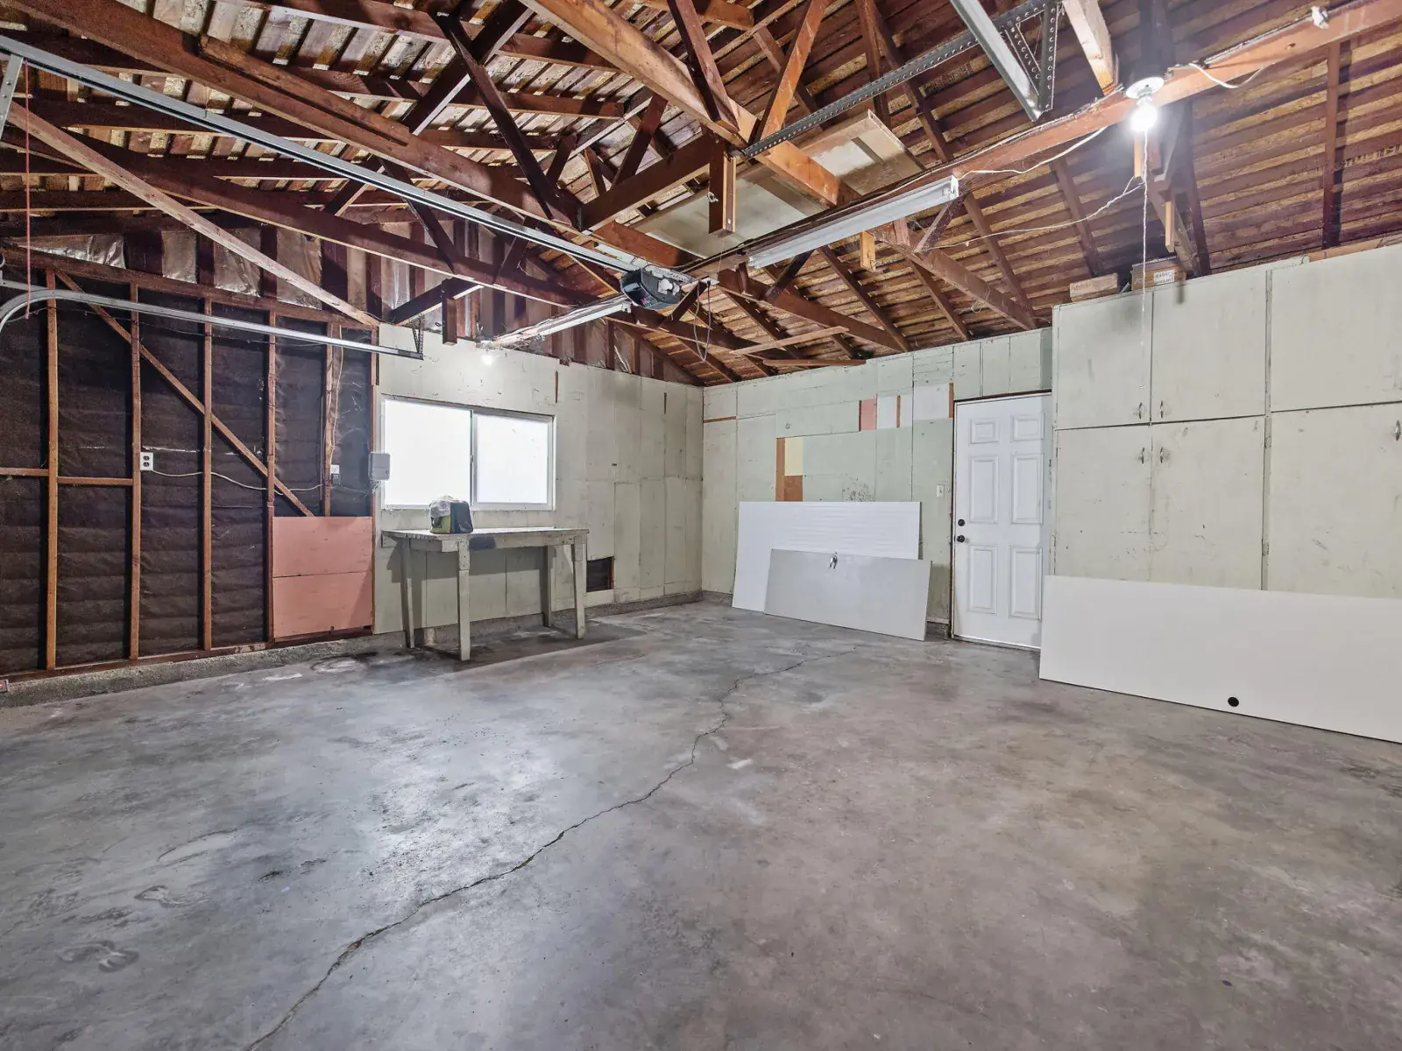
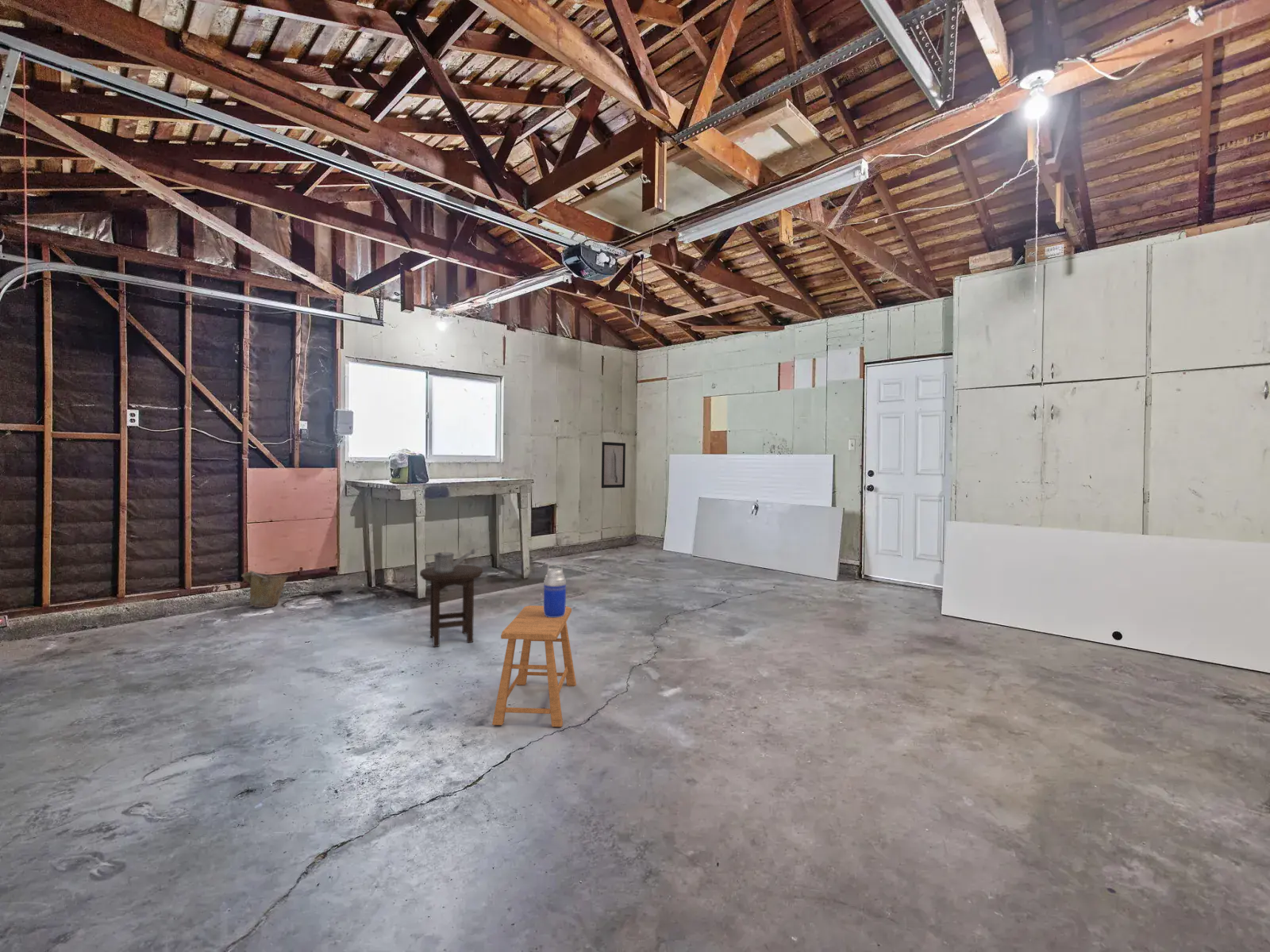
+ stool [419,564,483,647]
+ wall art [601,441,626,489]
+ watering can [424,547,475,573]
+ bucket [241,570,289,608]
+ thermos [543,562,567,617]
+ stool [491,605,577,727]
